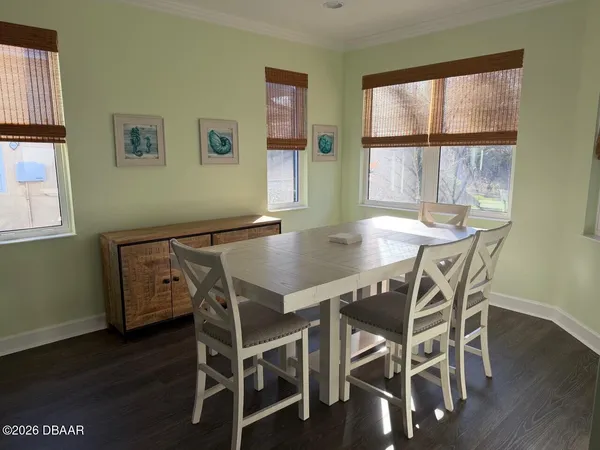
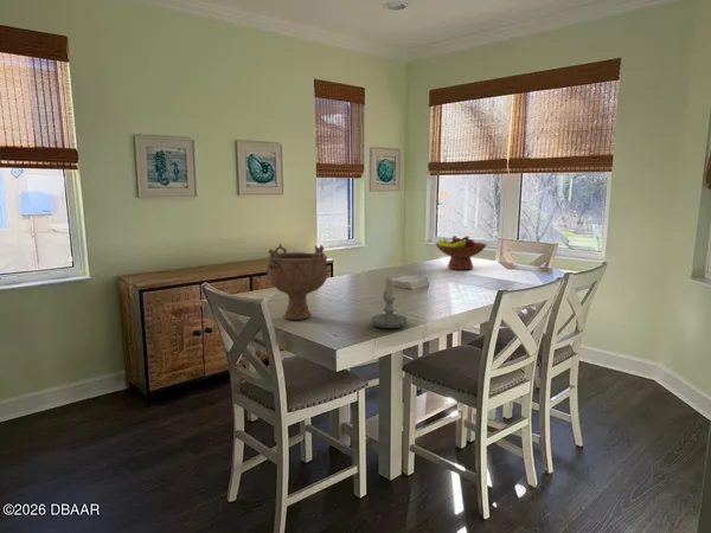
+ fruit bowl [435,235,488,271]
+ decorative bowl [265,243,329,321]
+ candle [370,275,409,329]
